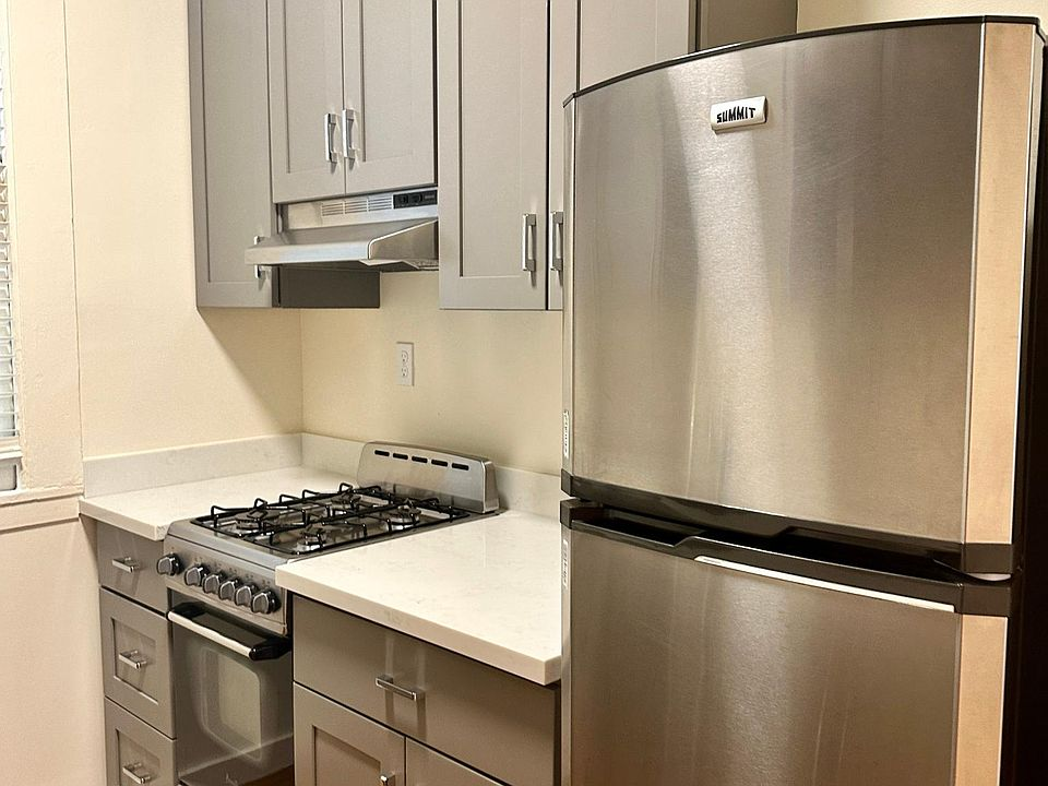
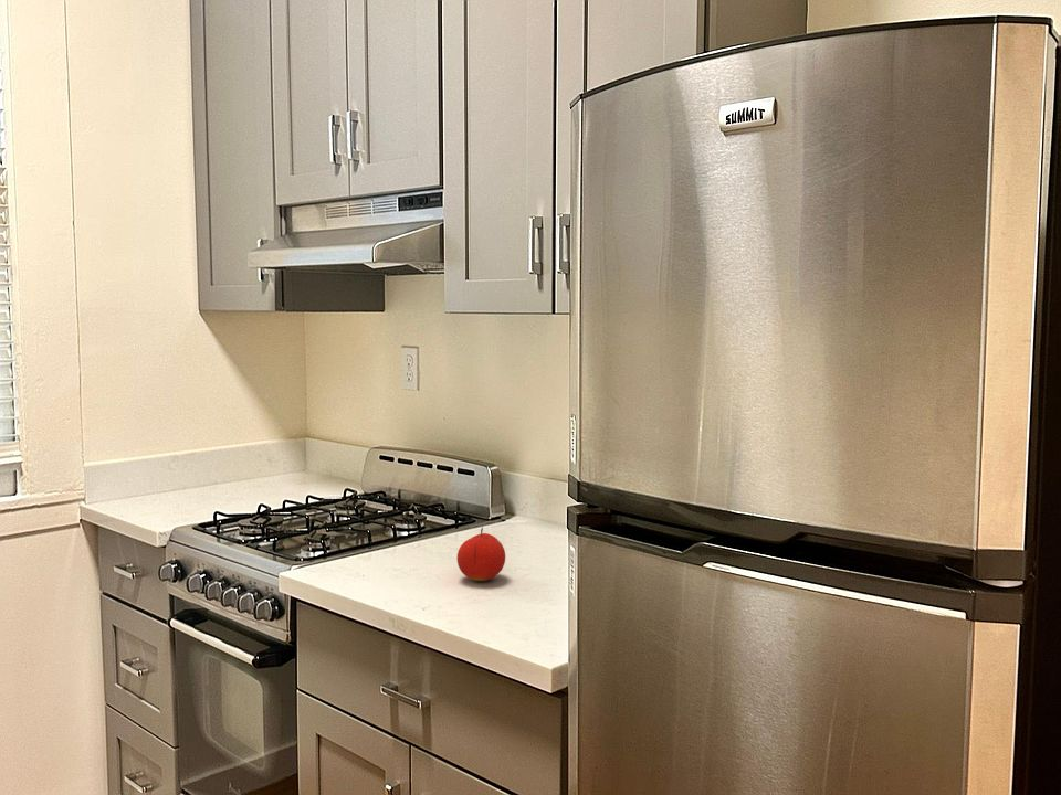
+ fruit [456,526,506,582]
